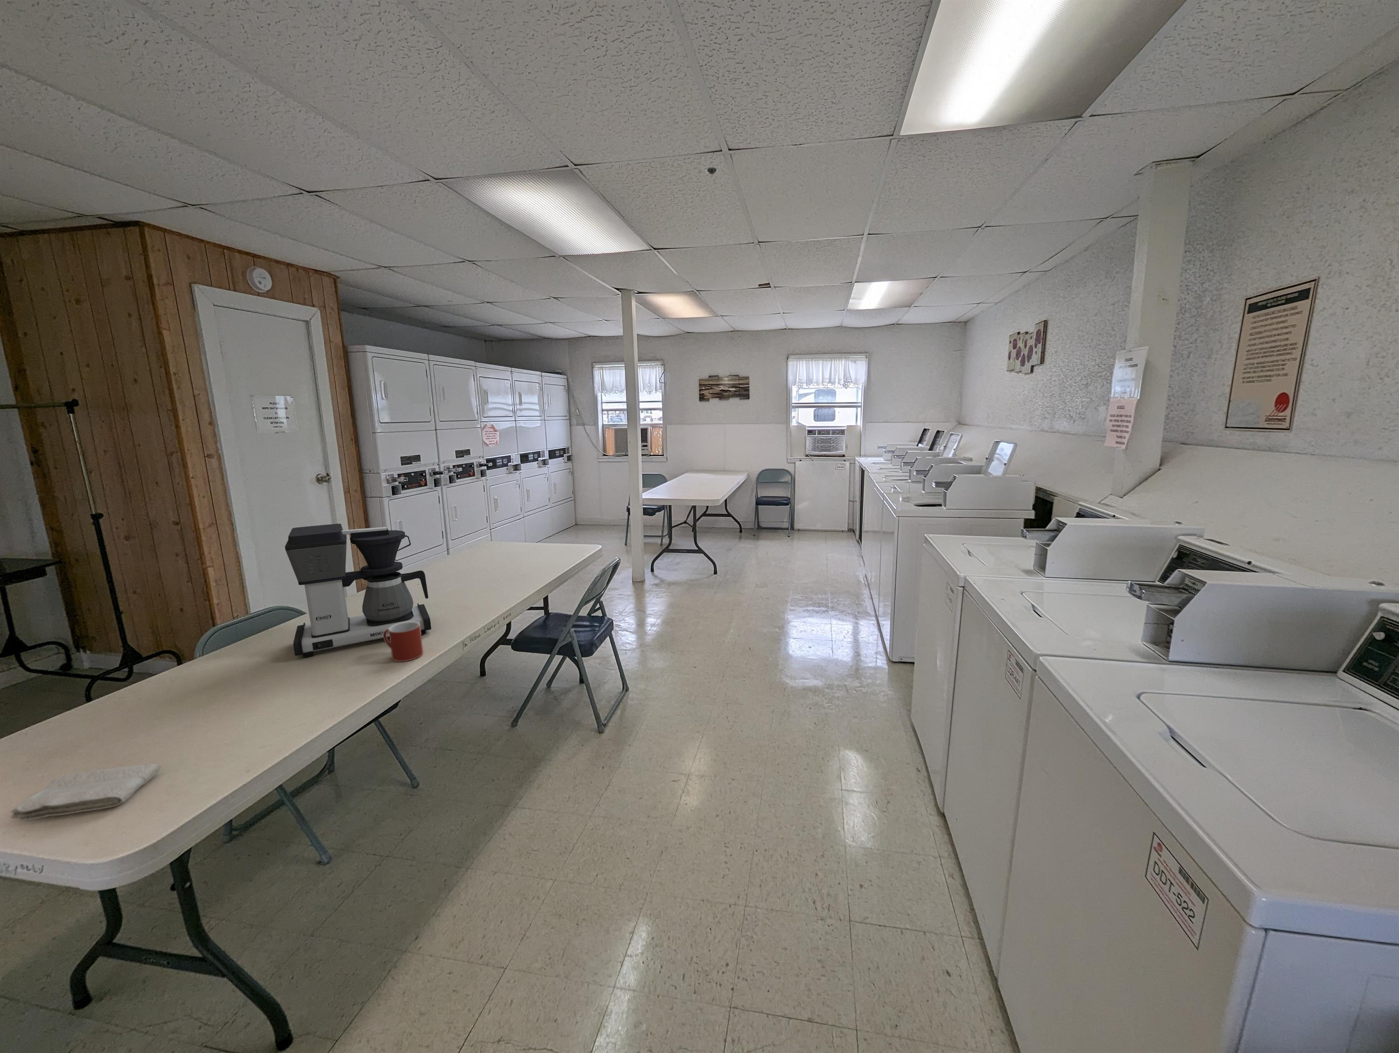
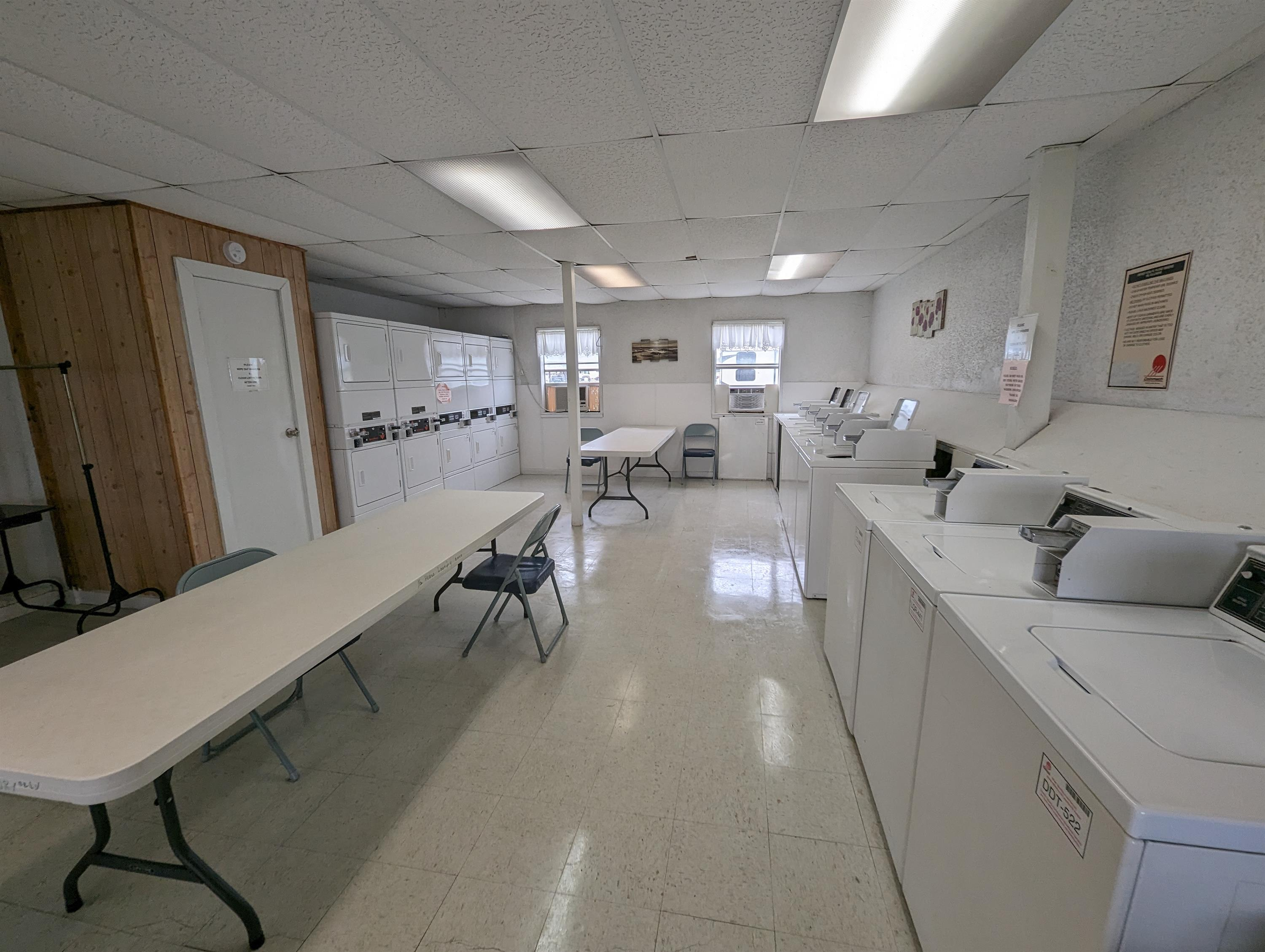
- mug [383,622,424,663]
- coffee maker [284,523,431,658]
- washcloth [10,763,161,821]
- smoke detector [701,165,720,175]
